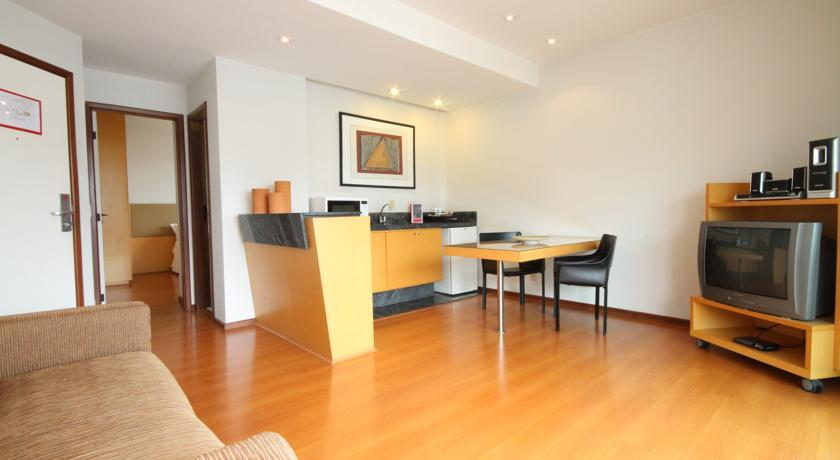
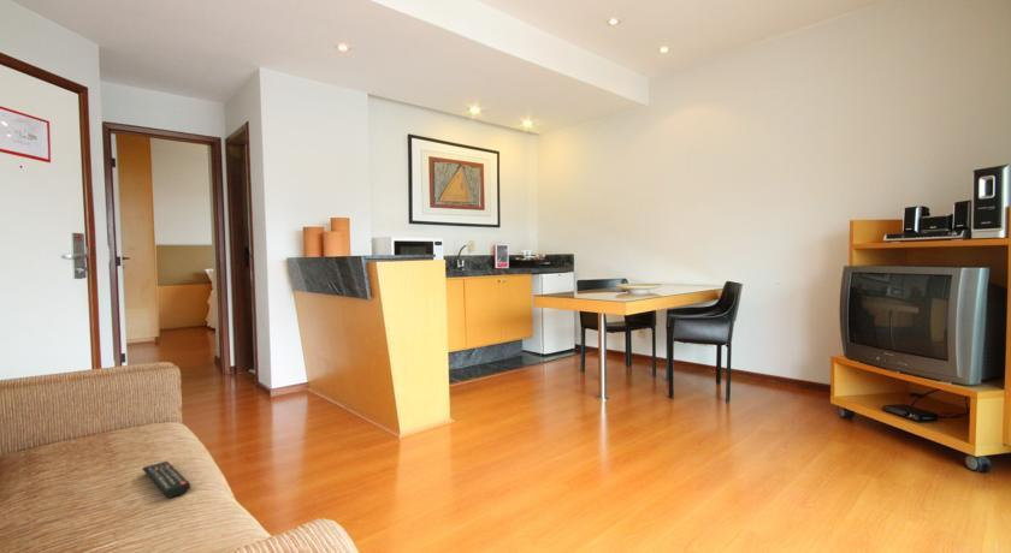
+ remote control [141,460,191,499]
